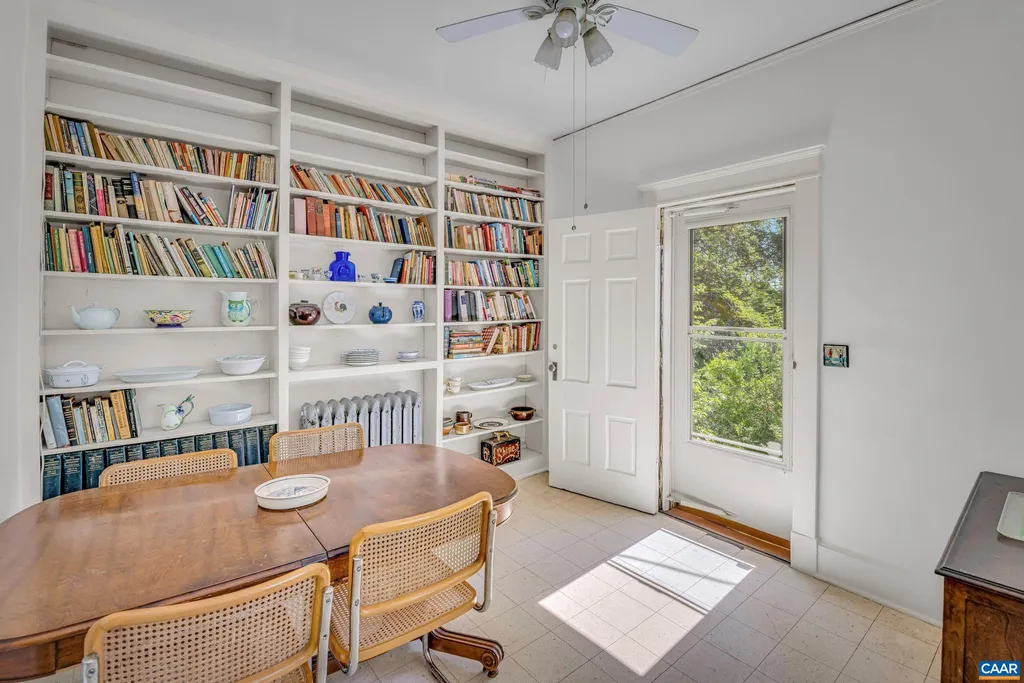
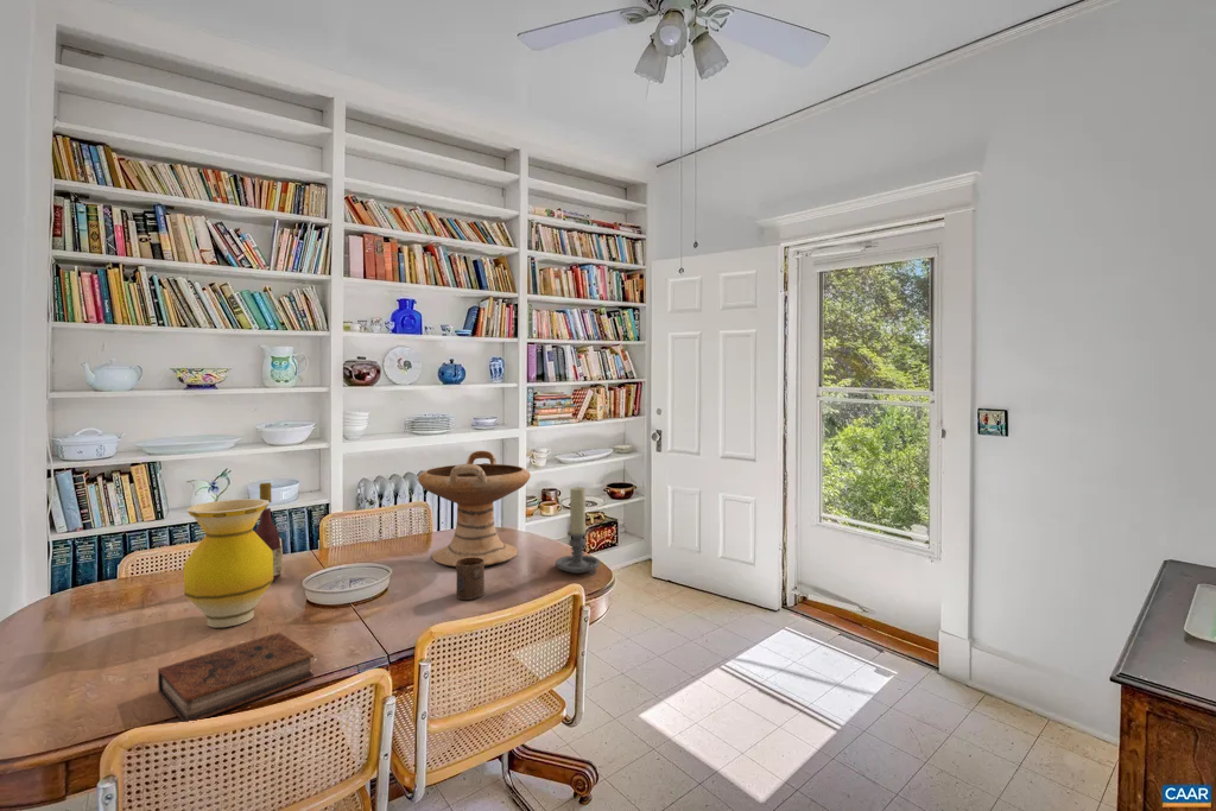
+ decorative bowl [417,450,532,568]
+ book [157,632,315,723]
+ vase [183,498,274,628]
+ wine bottle [254,482,283,581]
+ cup [455,557,486,601]
+ candle holder [555,486,601,577]
